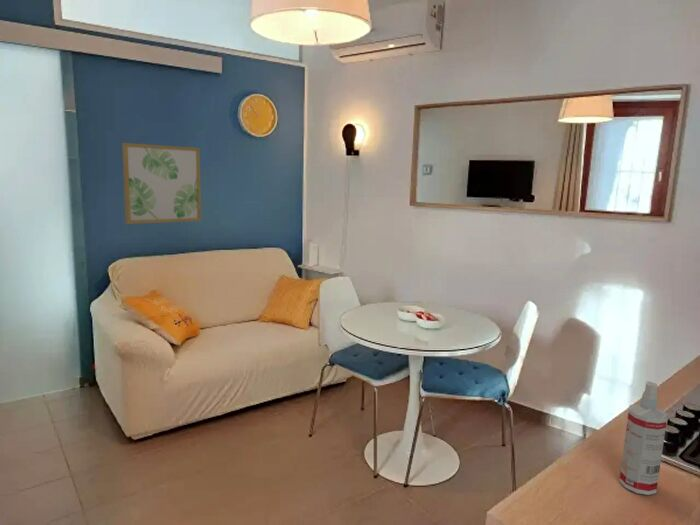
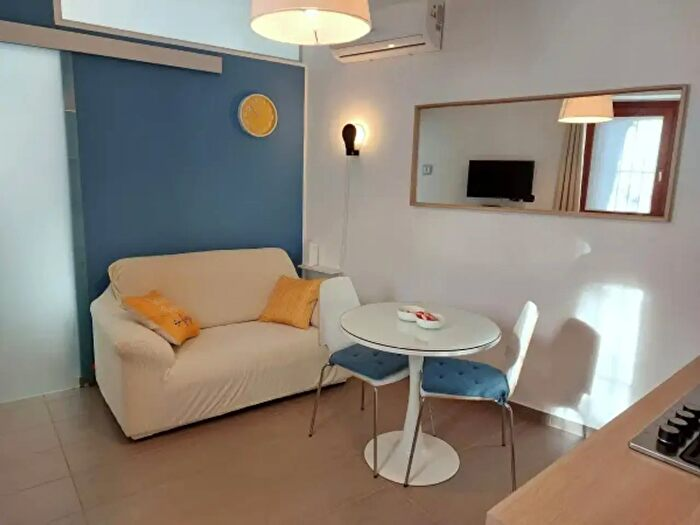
- wall art [121,142,202,225]
- spray bottle [618,380,668,496]
